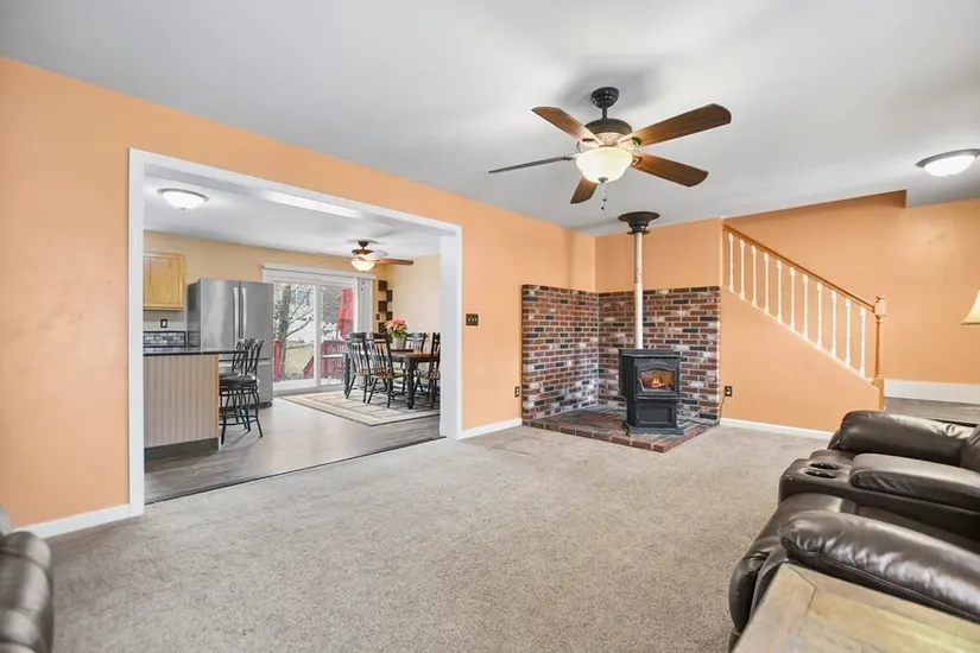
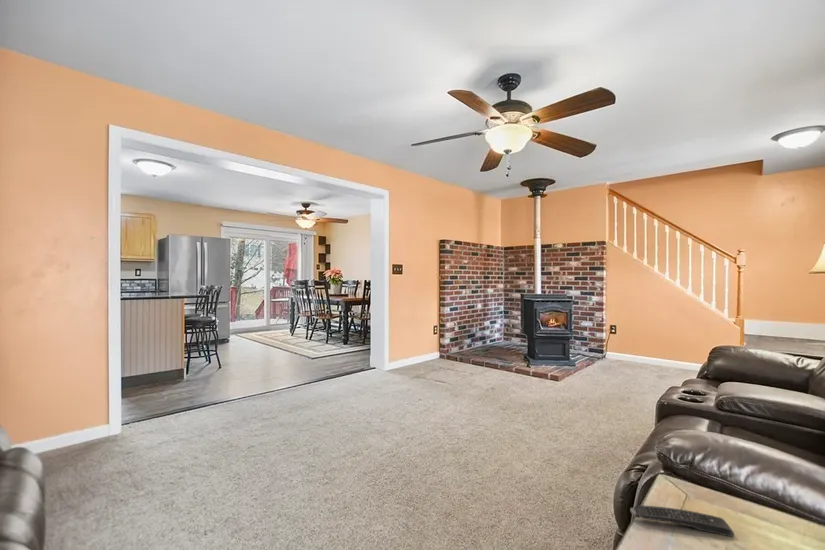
+ remote control [629,504,735,538]
